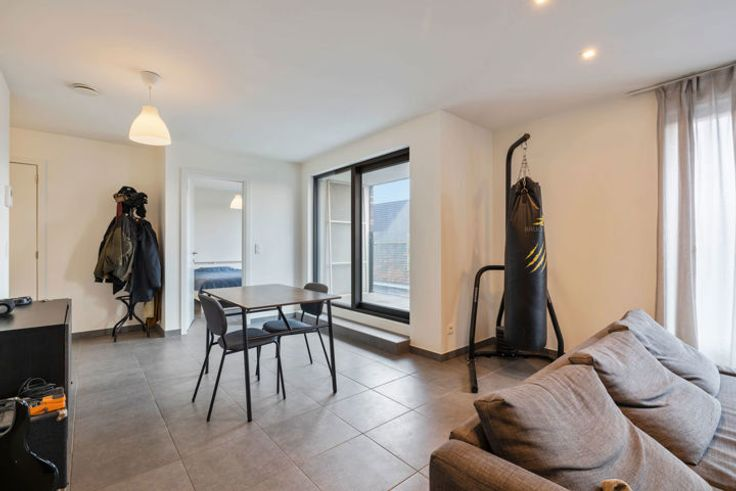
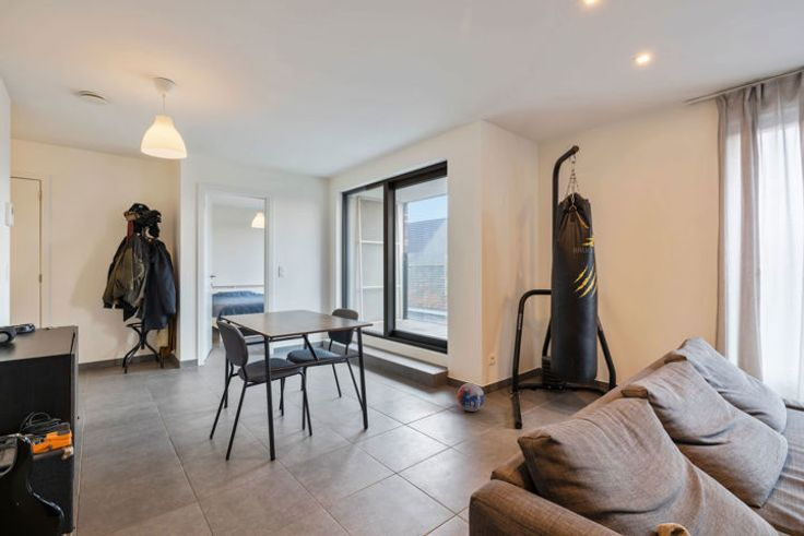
+ ball [457,382,485,413]
